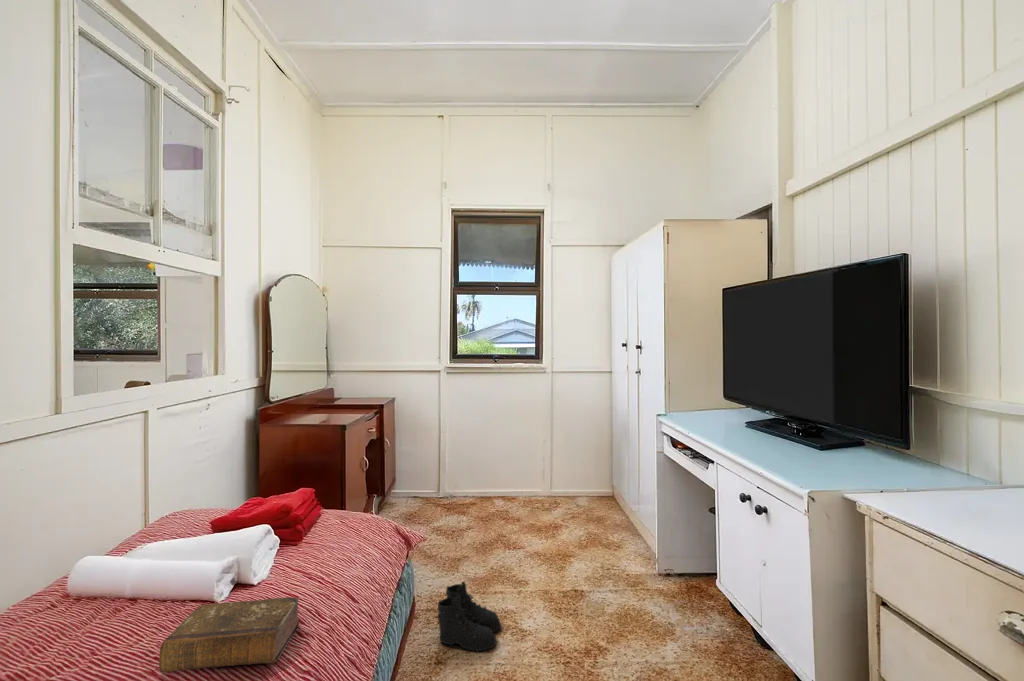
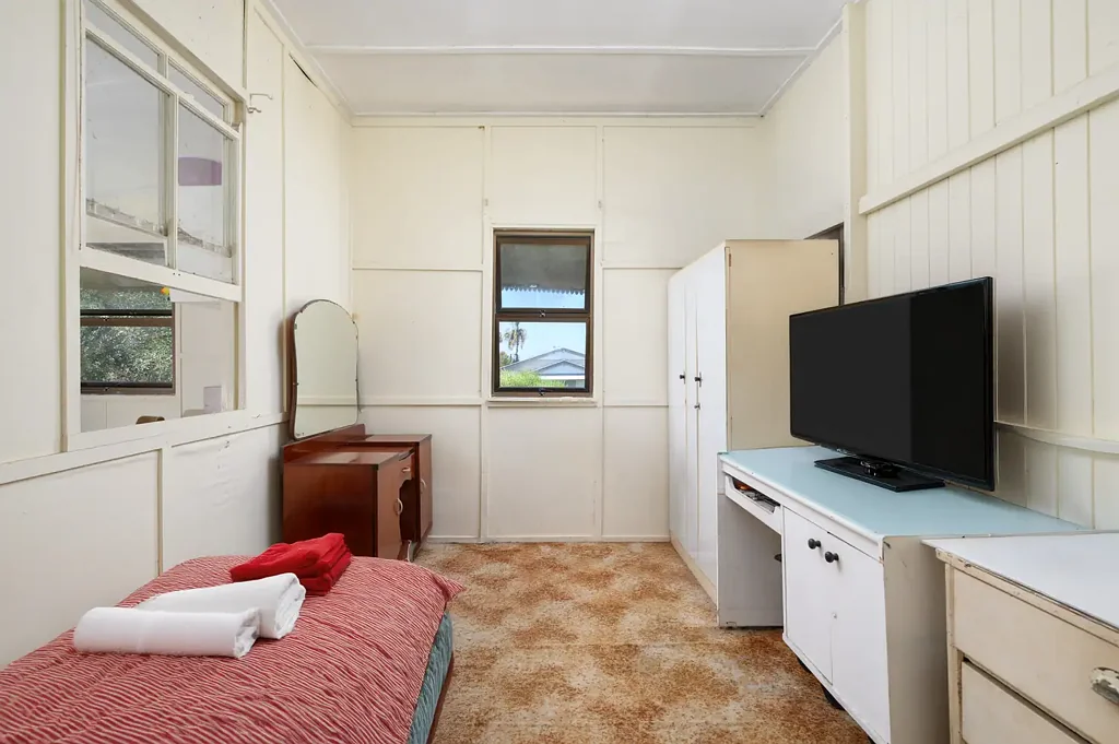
- book [158,596,300,673]
- boots [435,581,502,653]
